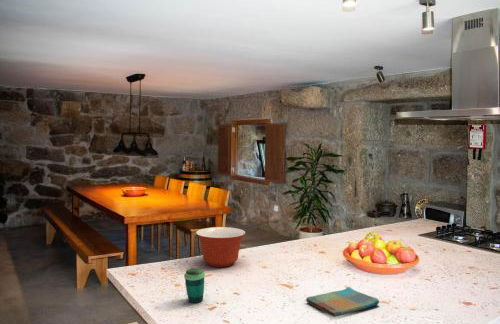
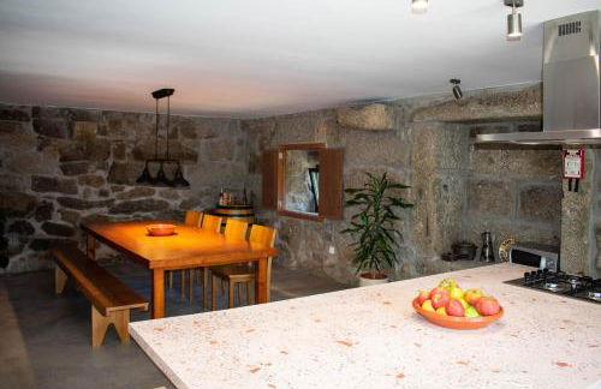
- dish towel [305,286,380,318]
- cup [183,267,206,304]
- mixing bowl [195,226,246,268]
